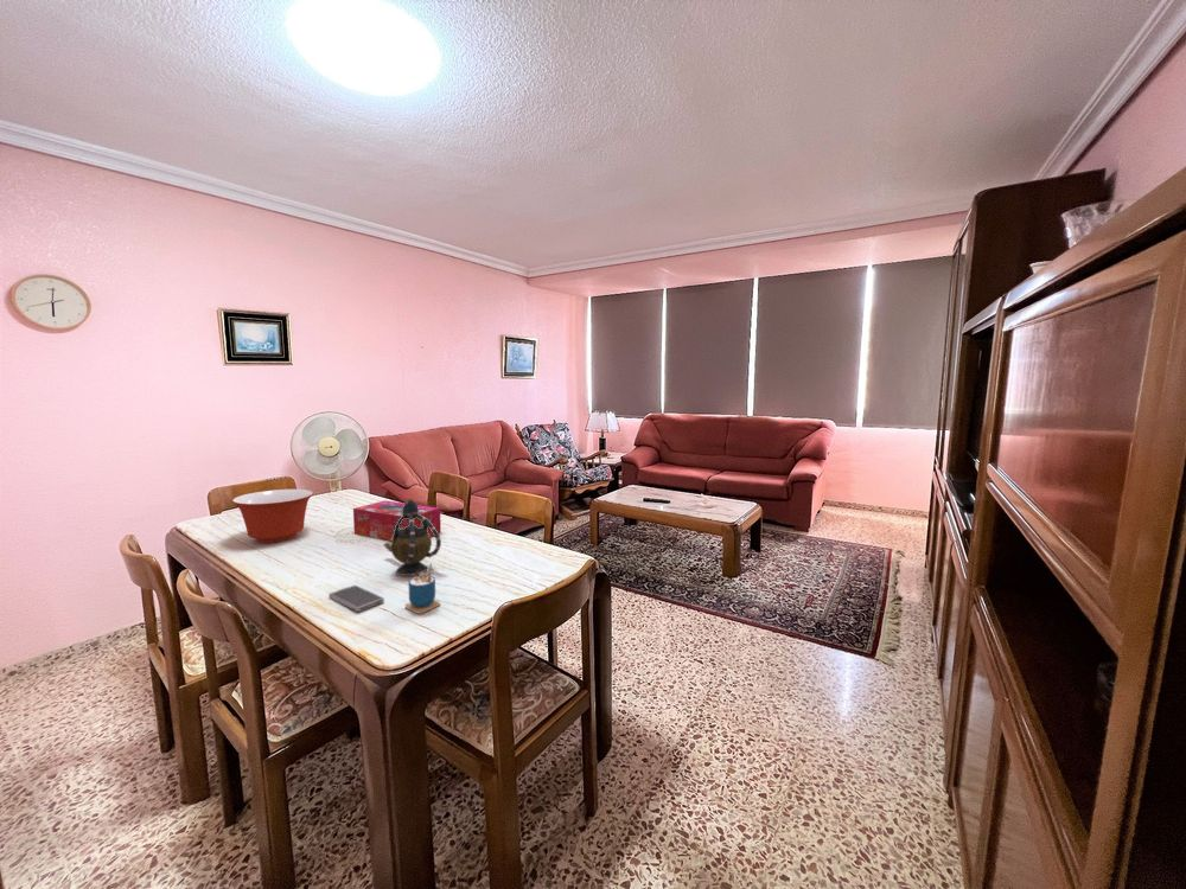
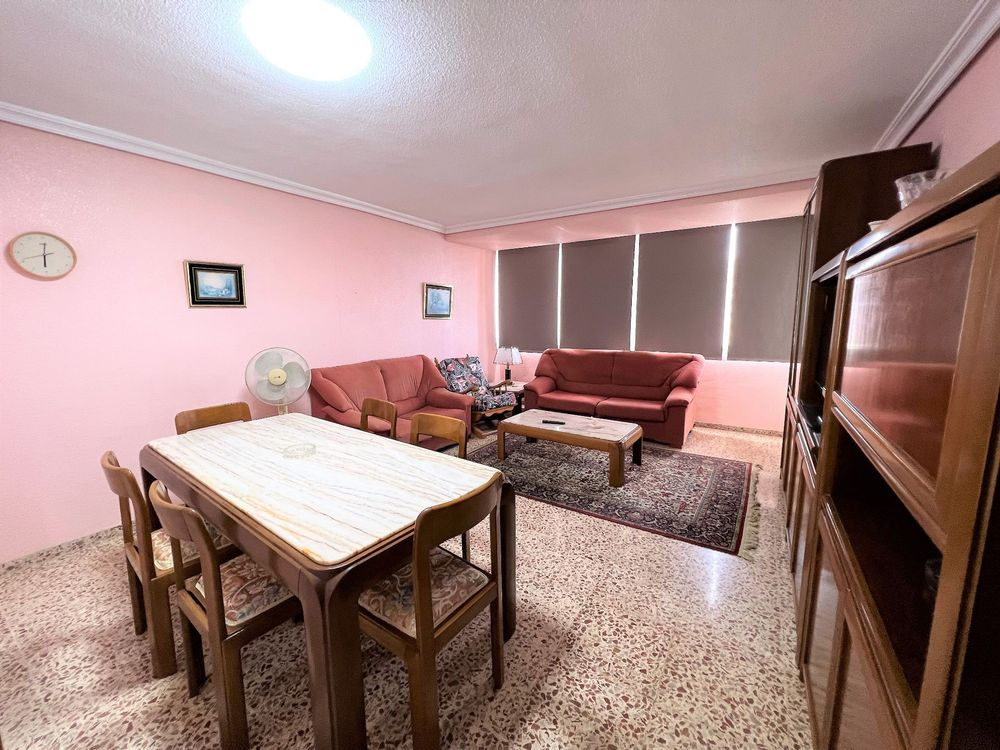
- teapot [382,498,442,577]
- mixing bowl [231,488,314,544]
- cup [404,562,441,615]
- tissue box [352,499,442,542]
- smartphone [327,584,385,613]
